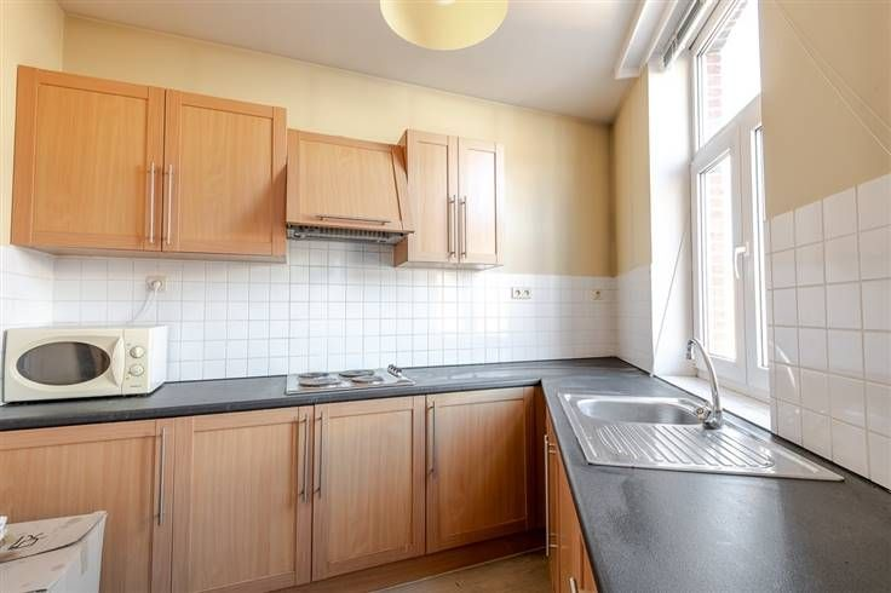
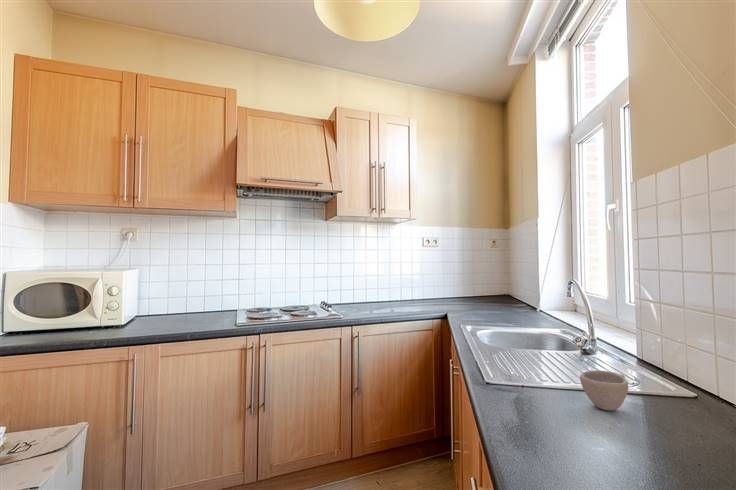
+ cup [579,369,629,411]
